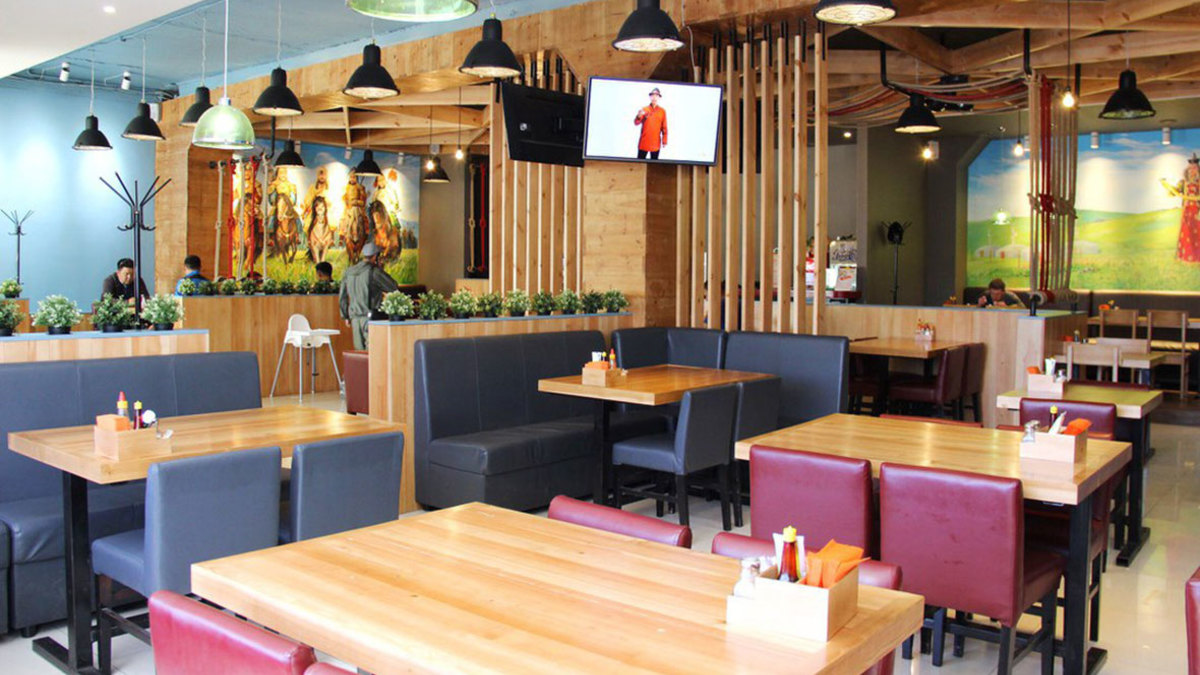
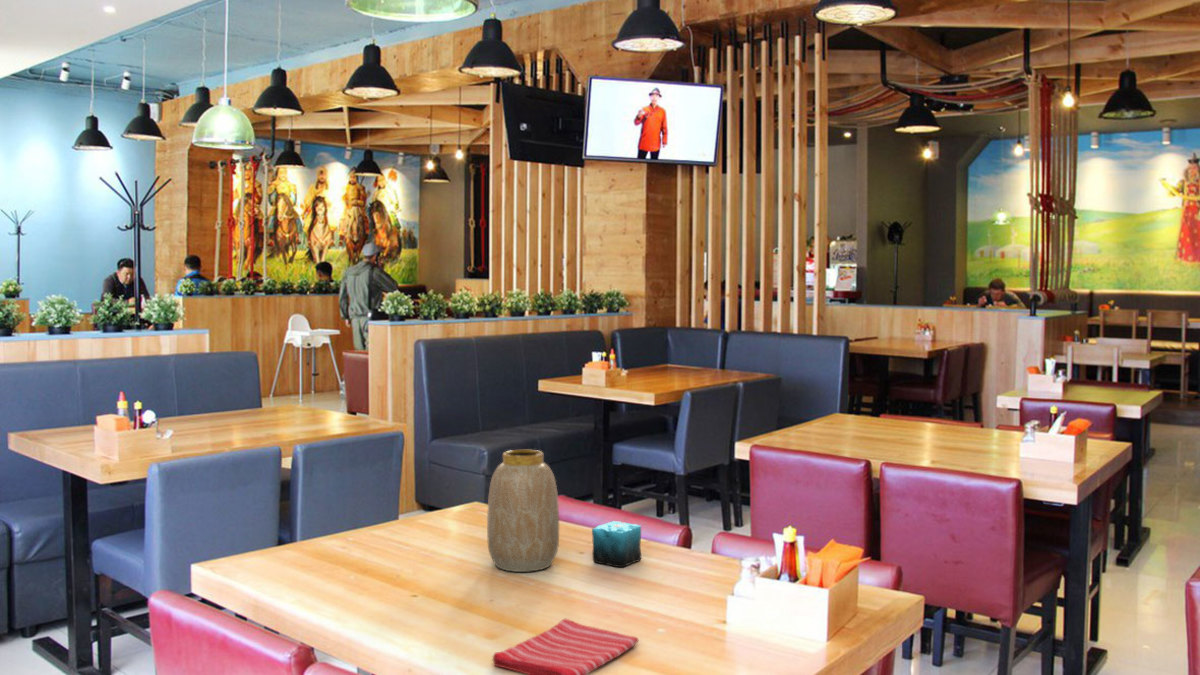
+ candle [591,520,642,568]
+ vase [486,449,560,573]
+ dish towel [491,618,640,675]
